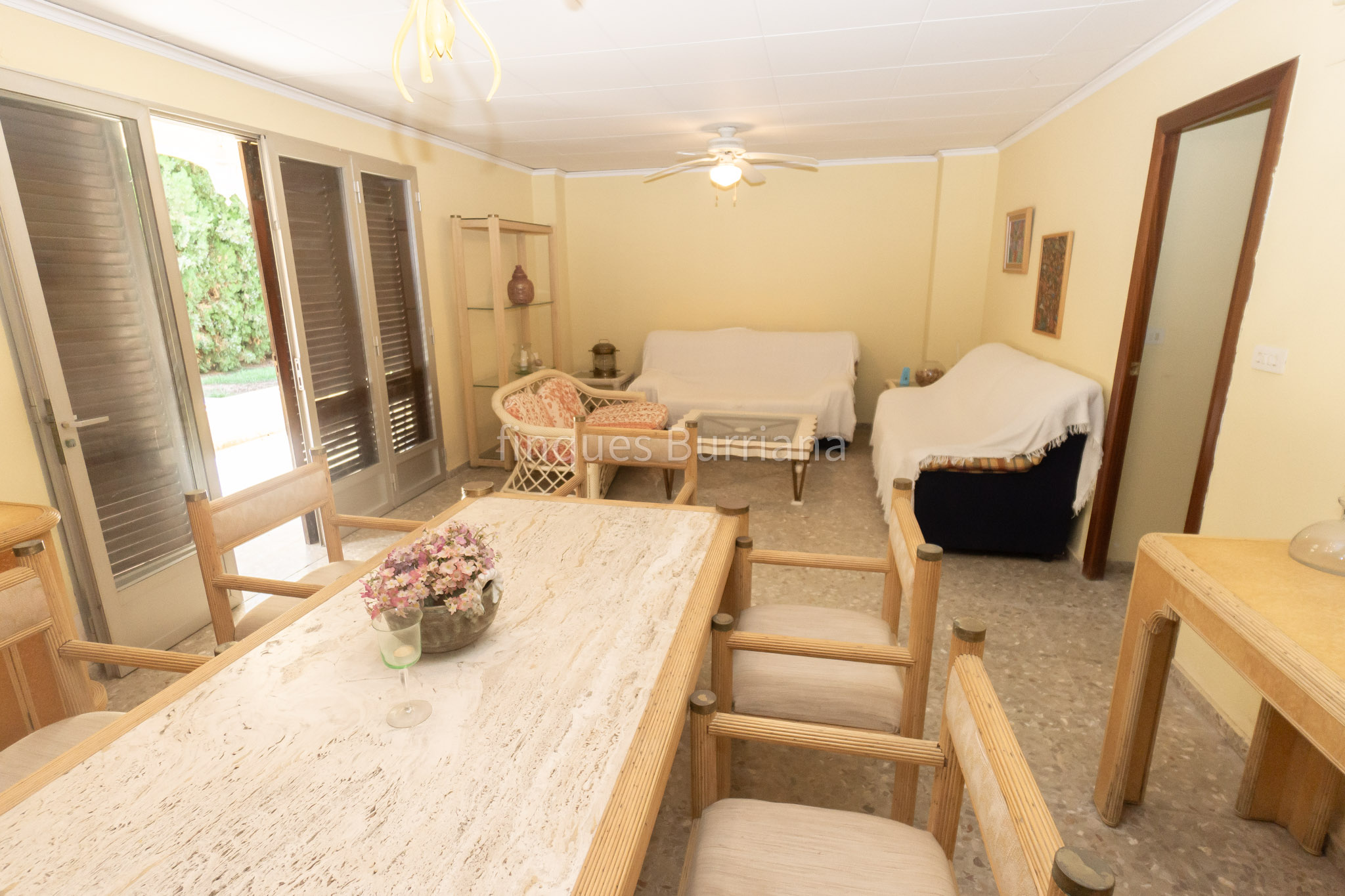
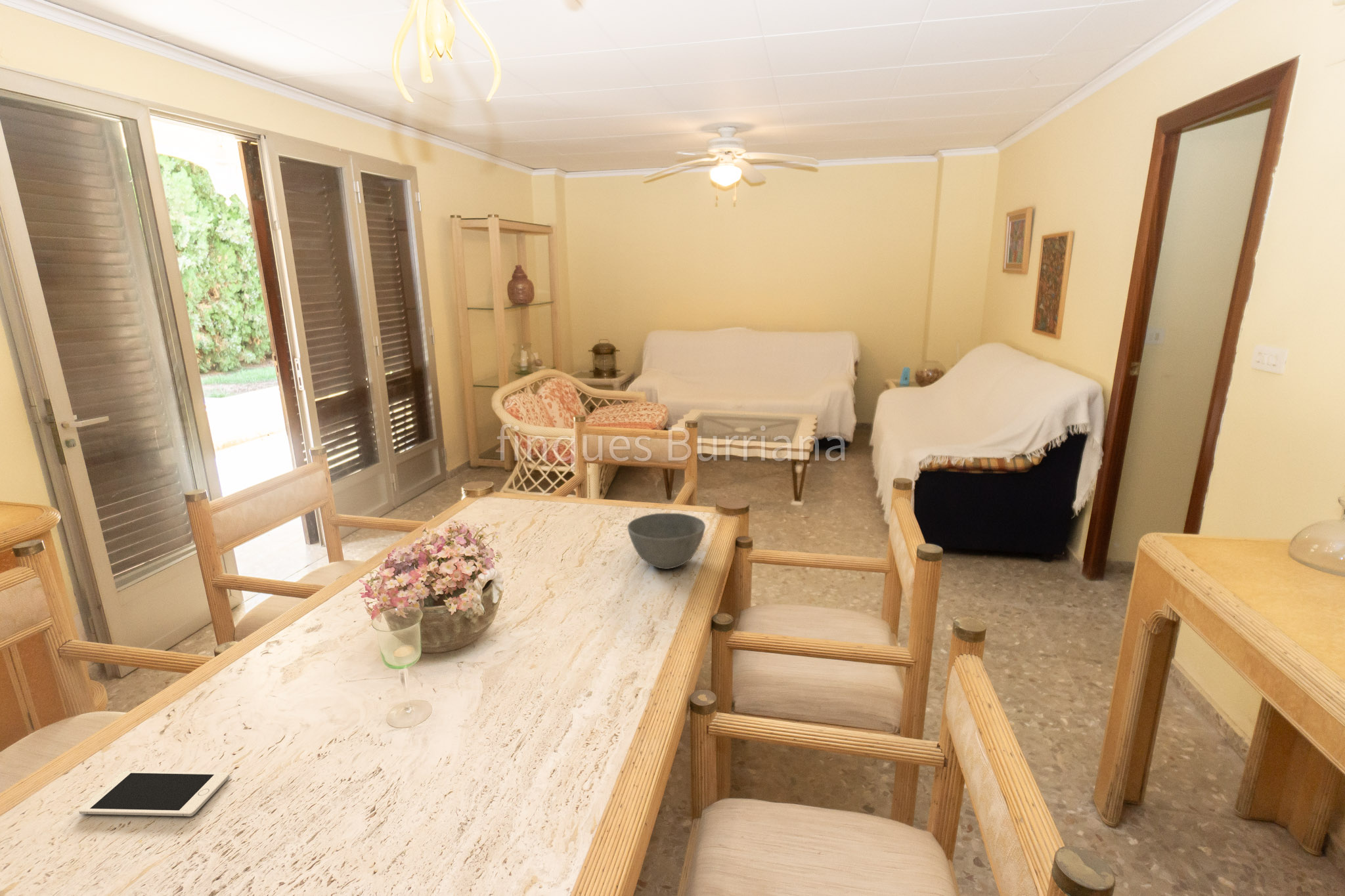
+ bowl [627,513,706,570]
+ cell phone [78,771,230,817]
